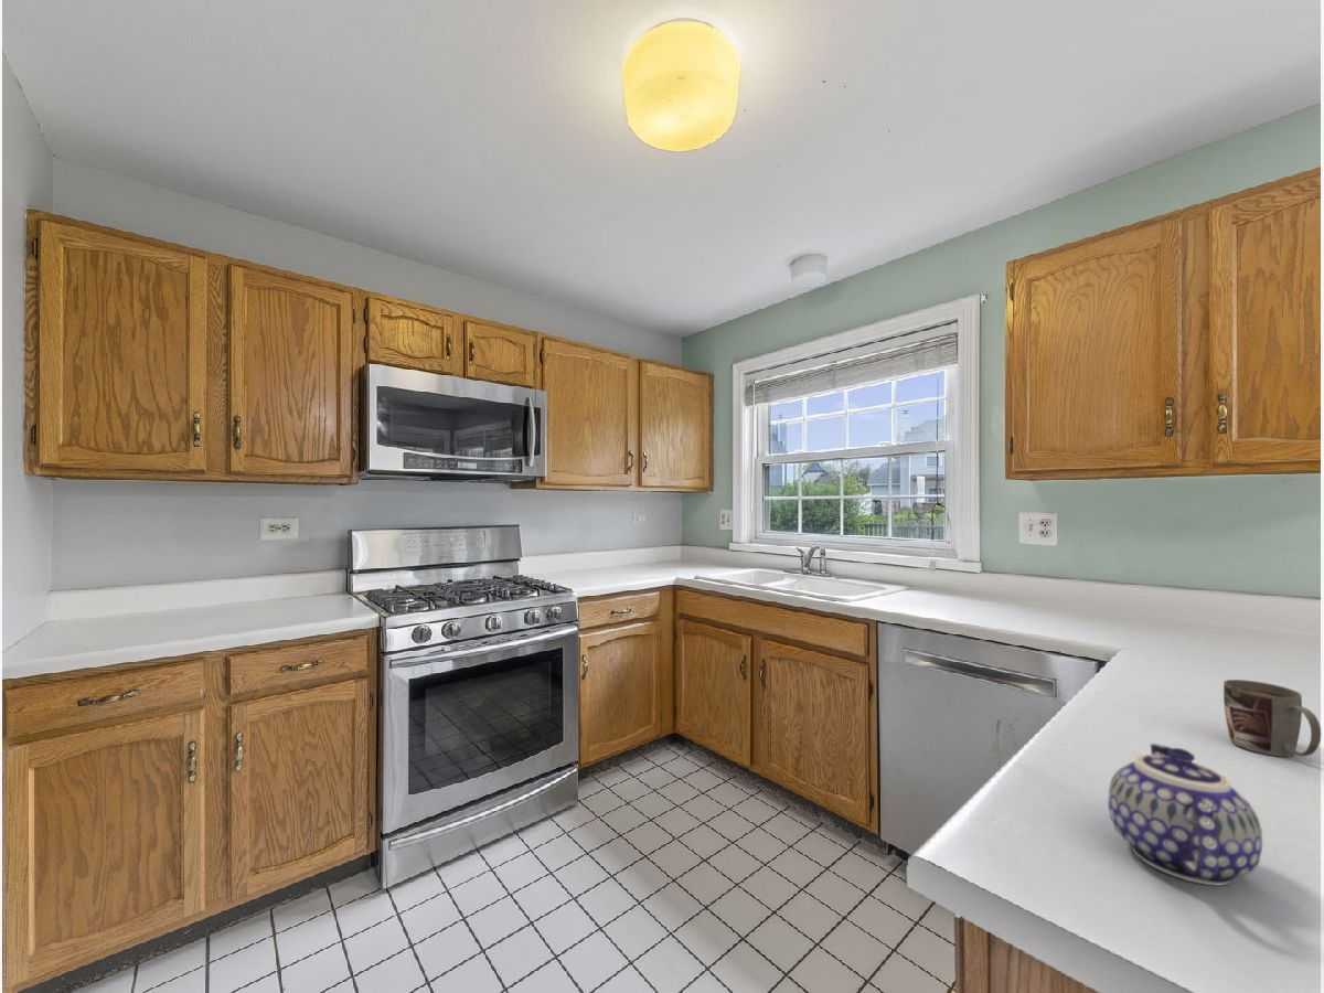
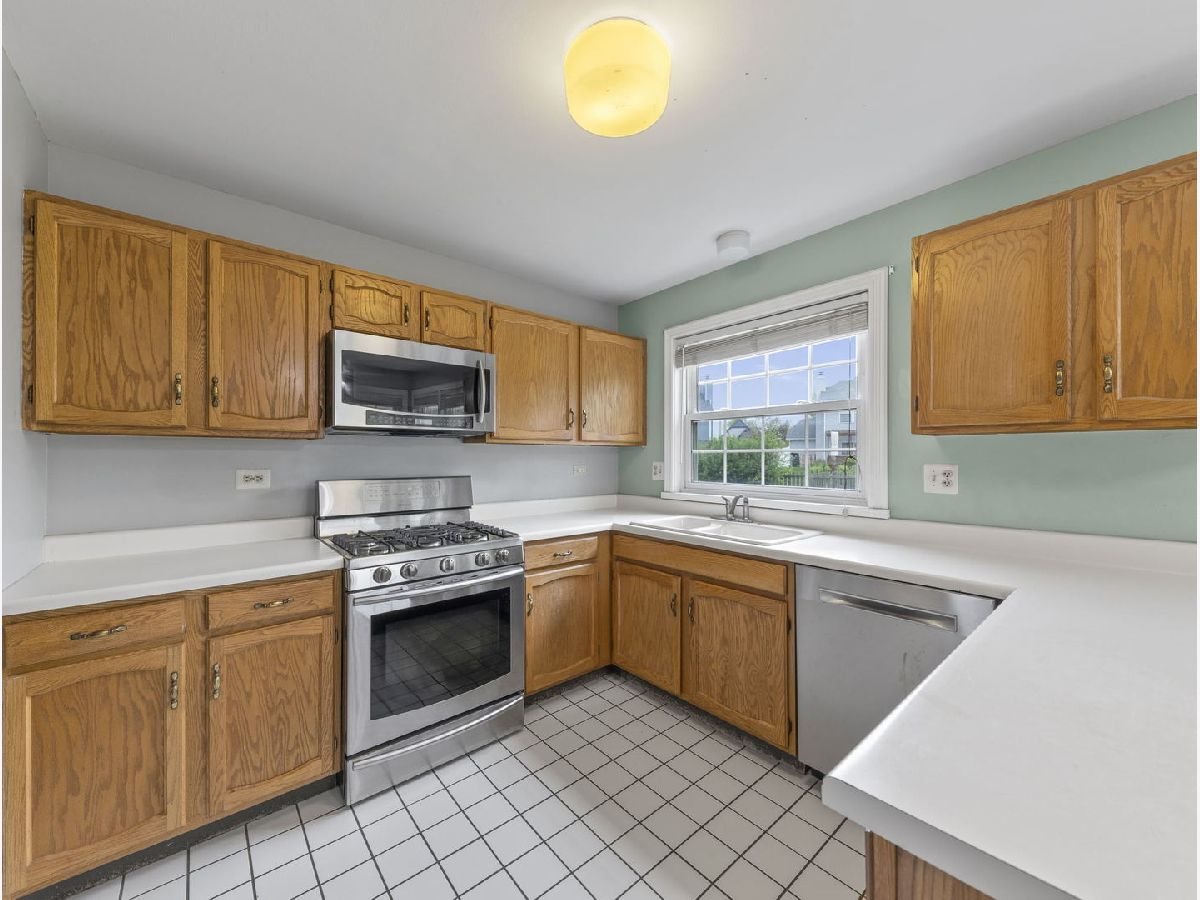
- teapot [1107,743,1263,886]
- mug [1222,679,1323,758]
